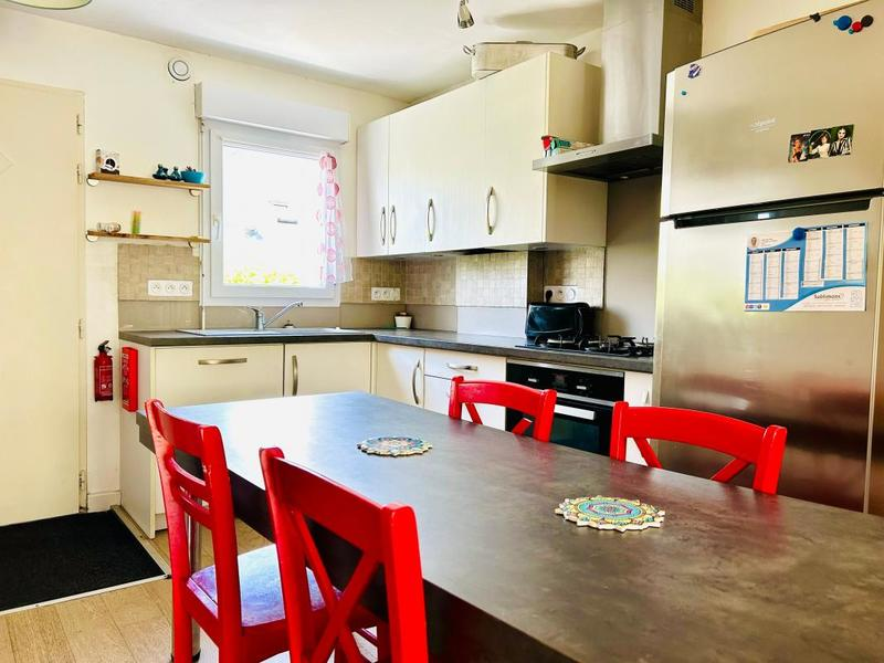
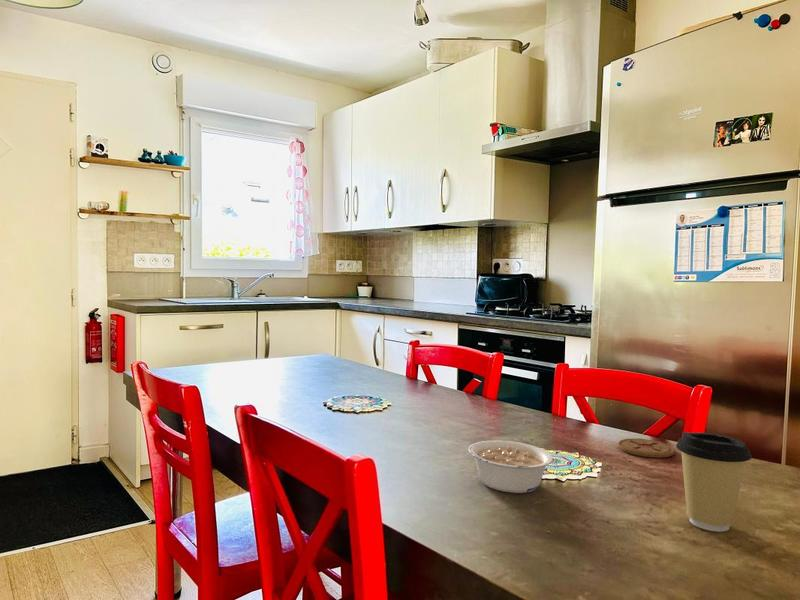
+ coffee cup [675,431,753,533]
+ legume [467,439,554,494]
+ coaster [617,438,675,458]
